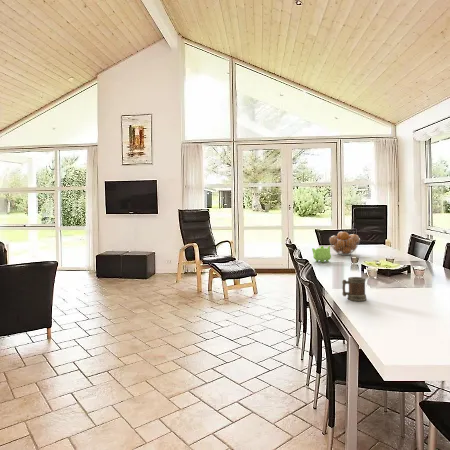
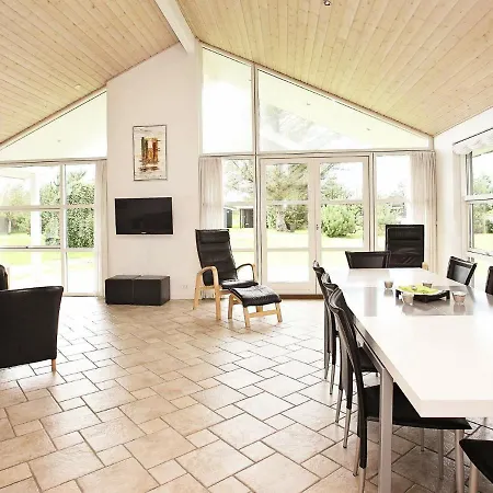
- fruit basket [328,231,361,256]
- teapot [311,245,332,263]
- mug [341,276,367,302]
